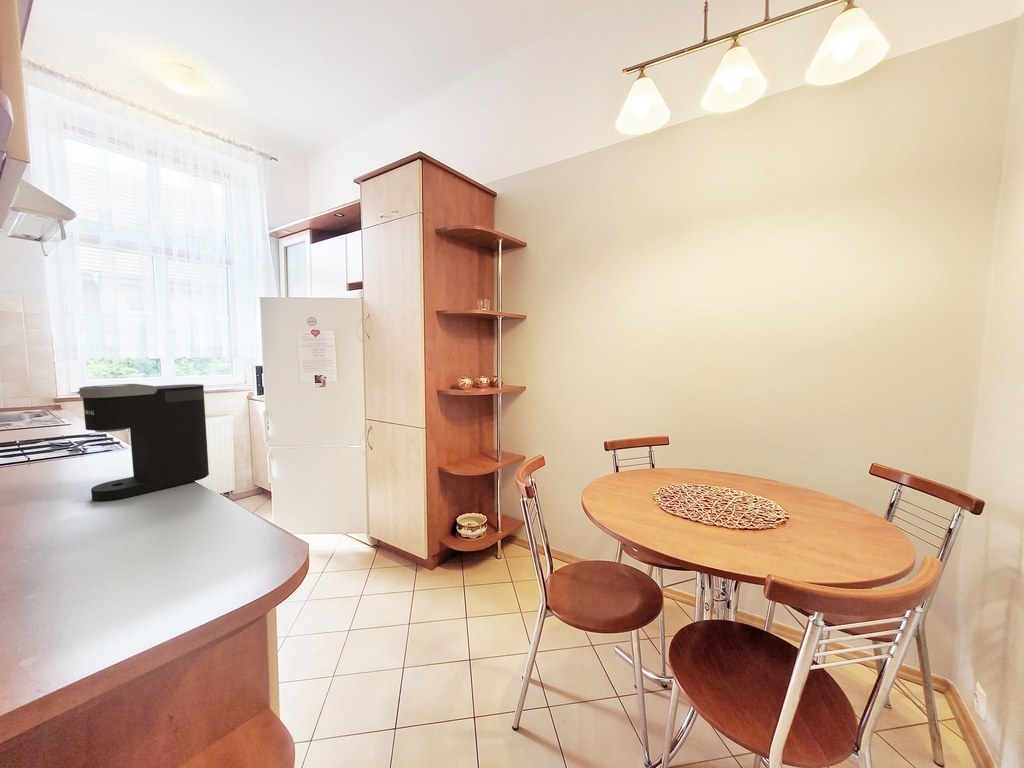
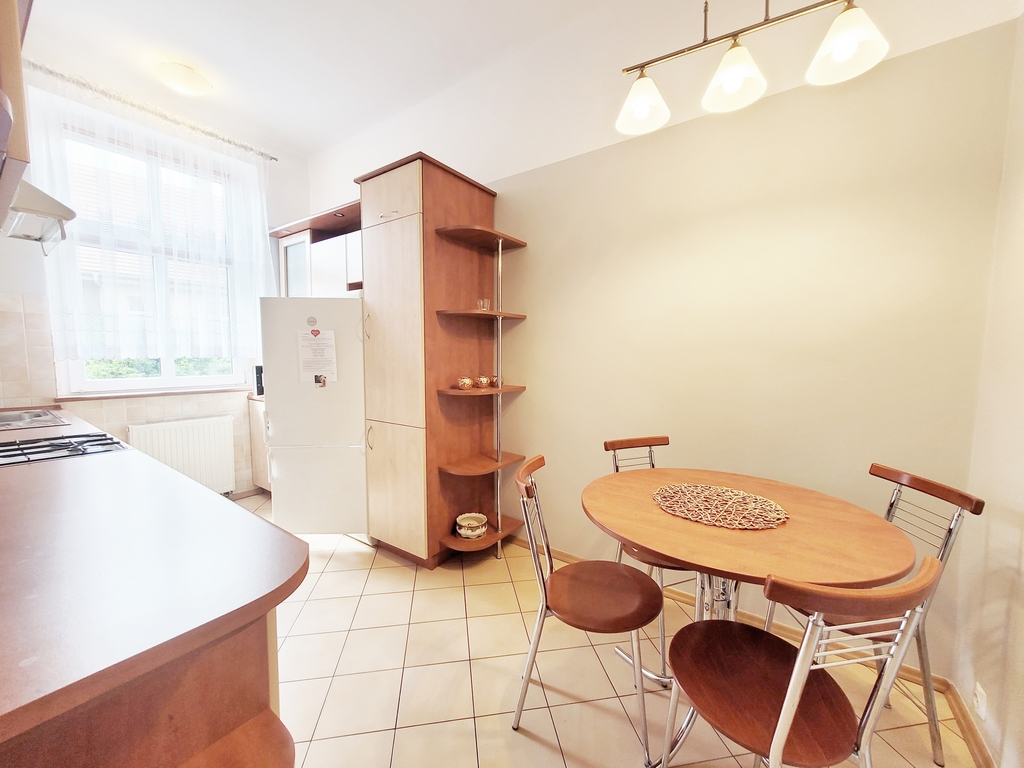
- coffee maker [76,383,210,502]
